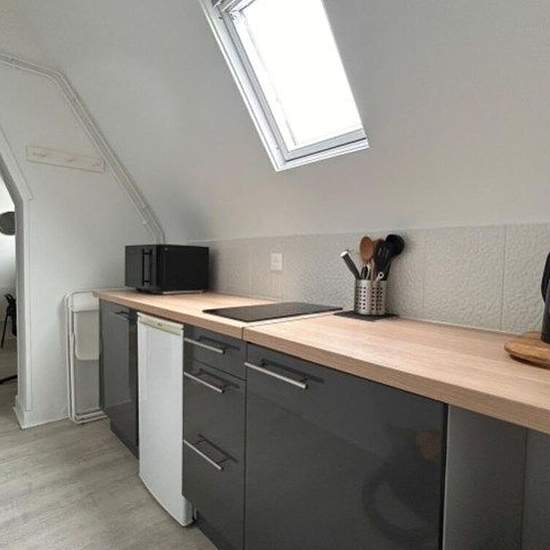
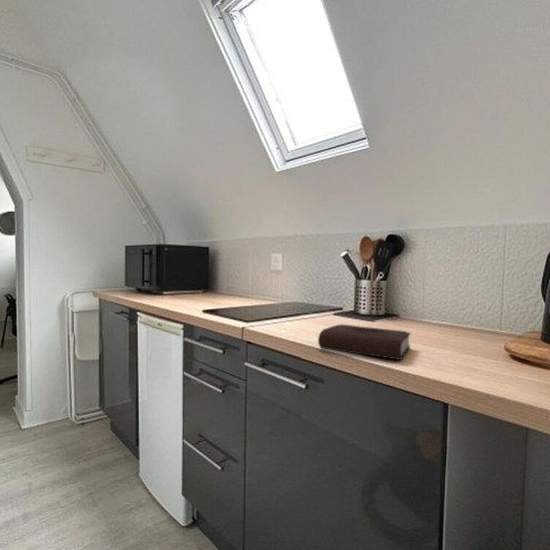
+ book [317,323,412,361]
